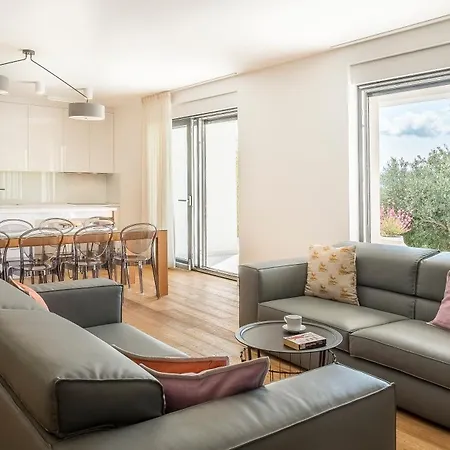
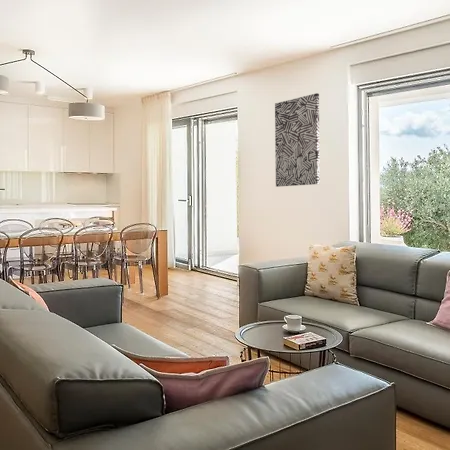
+ wall art [274,92,321,188]
